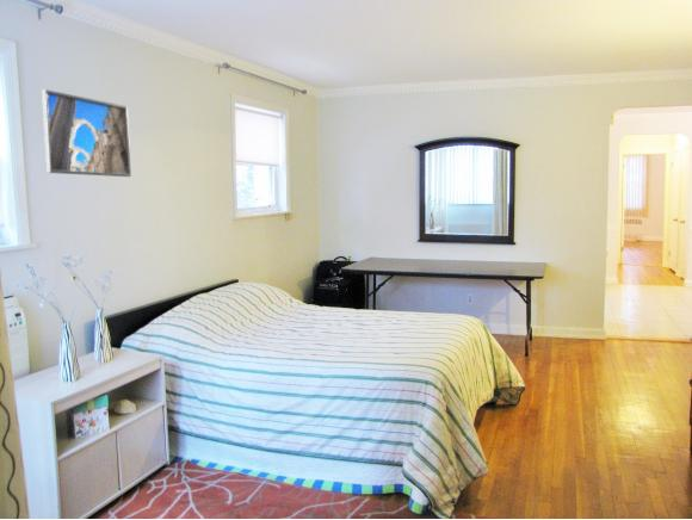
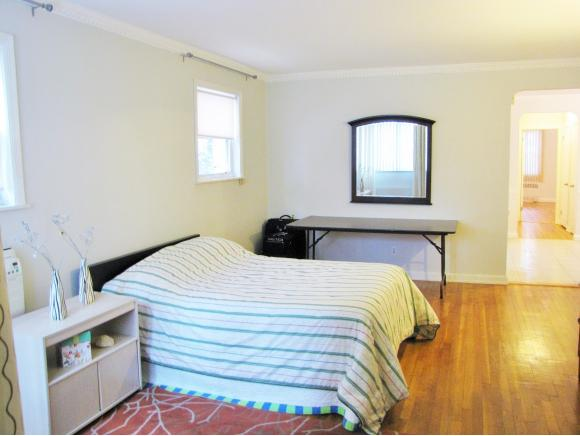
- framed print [41,88,132,178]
